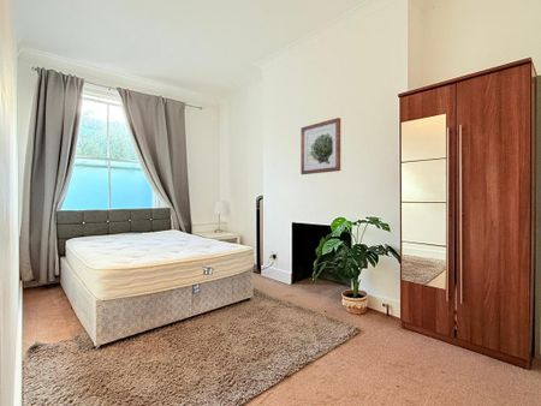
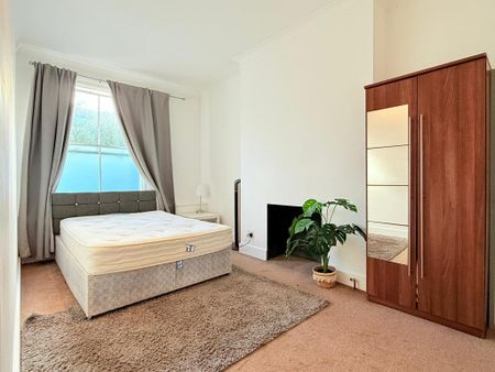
- wall art [299,117,341,175]
